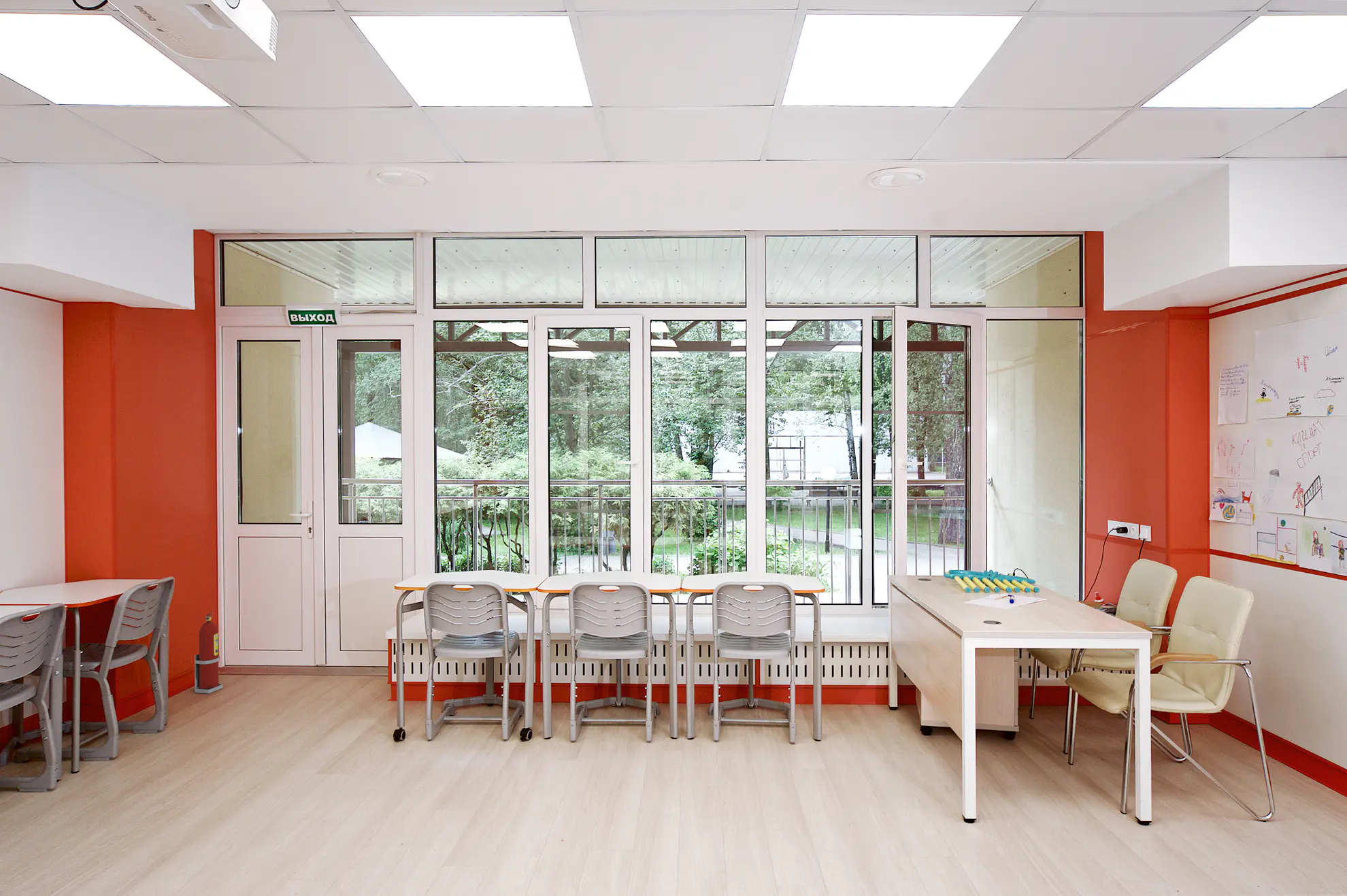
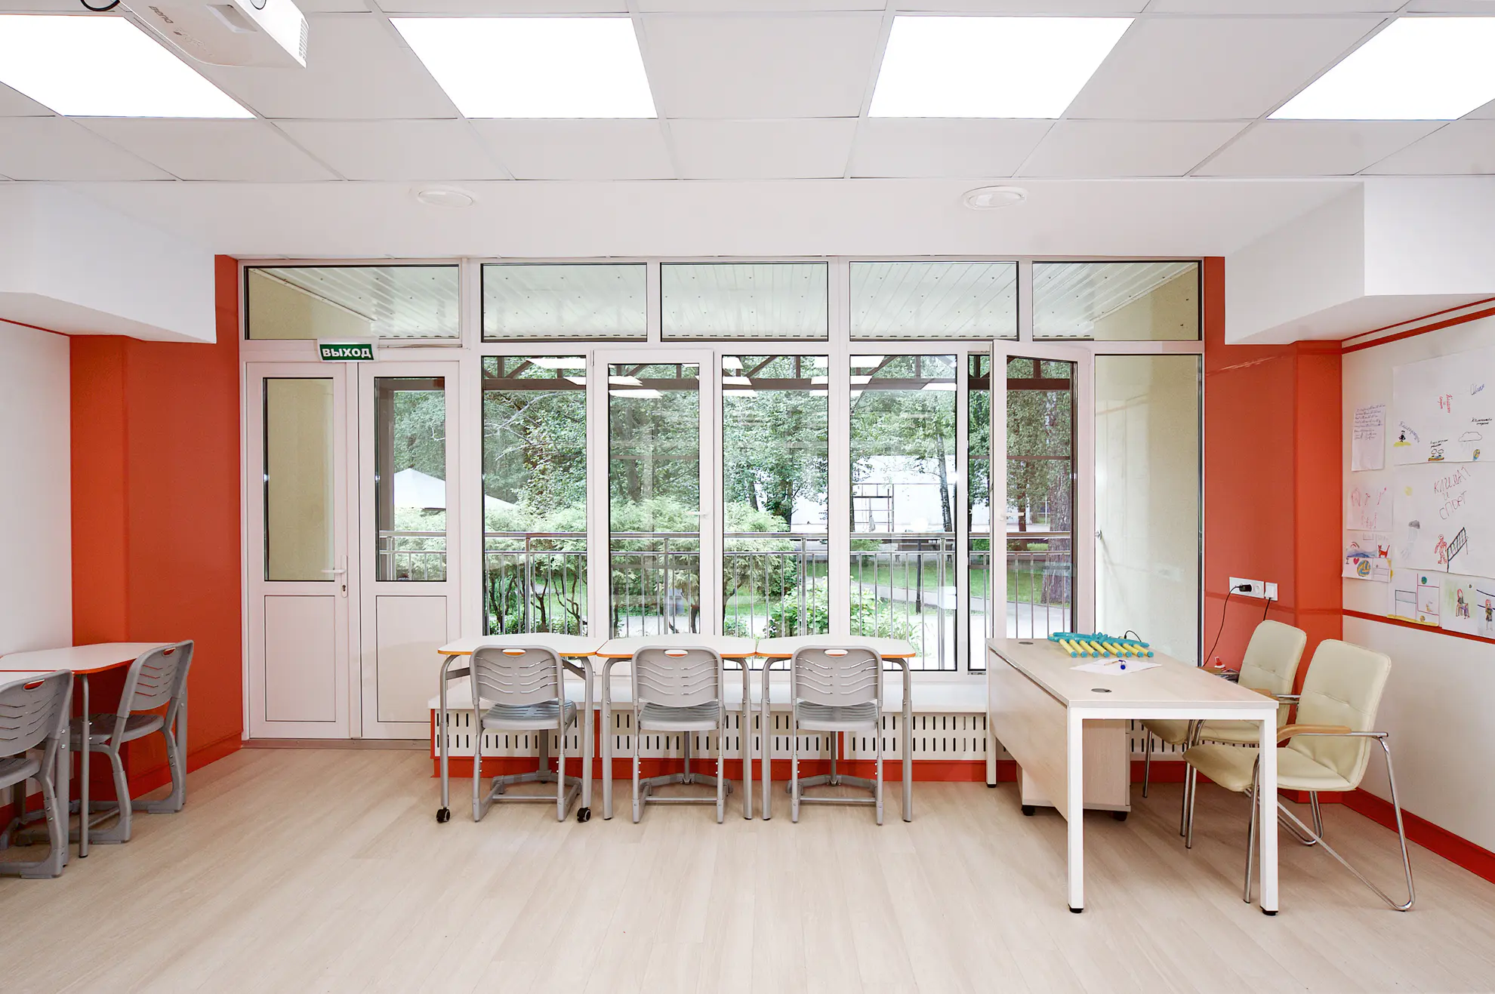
- fire extinguisher [194,612,224,695]
